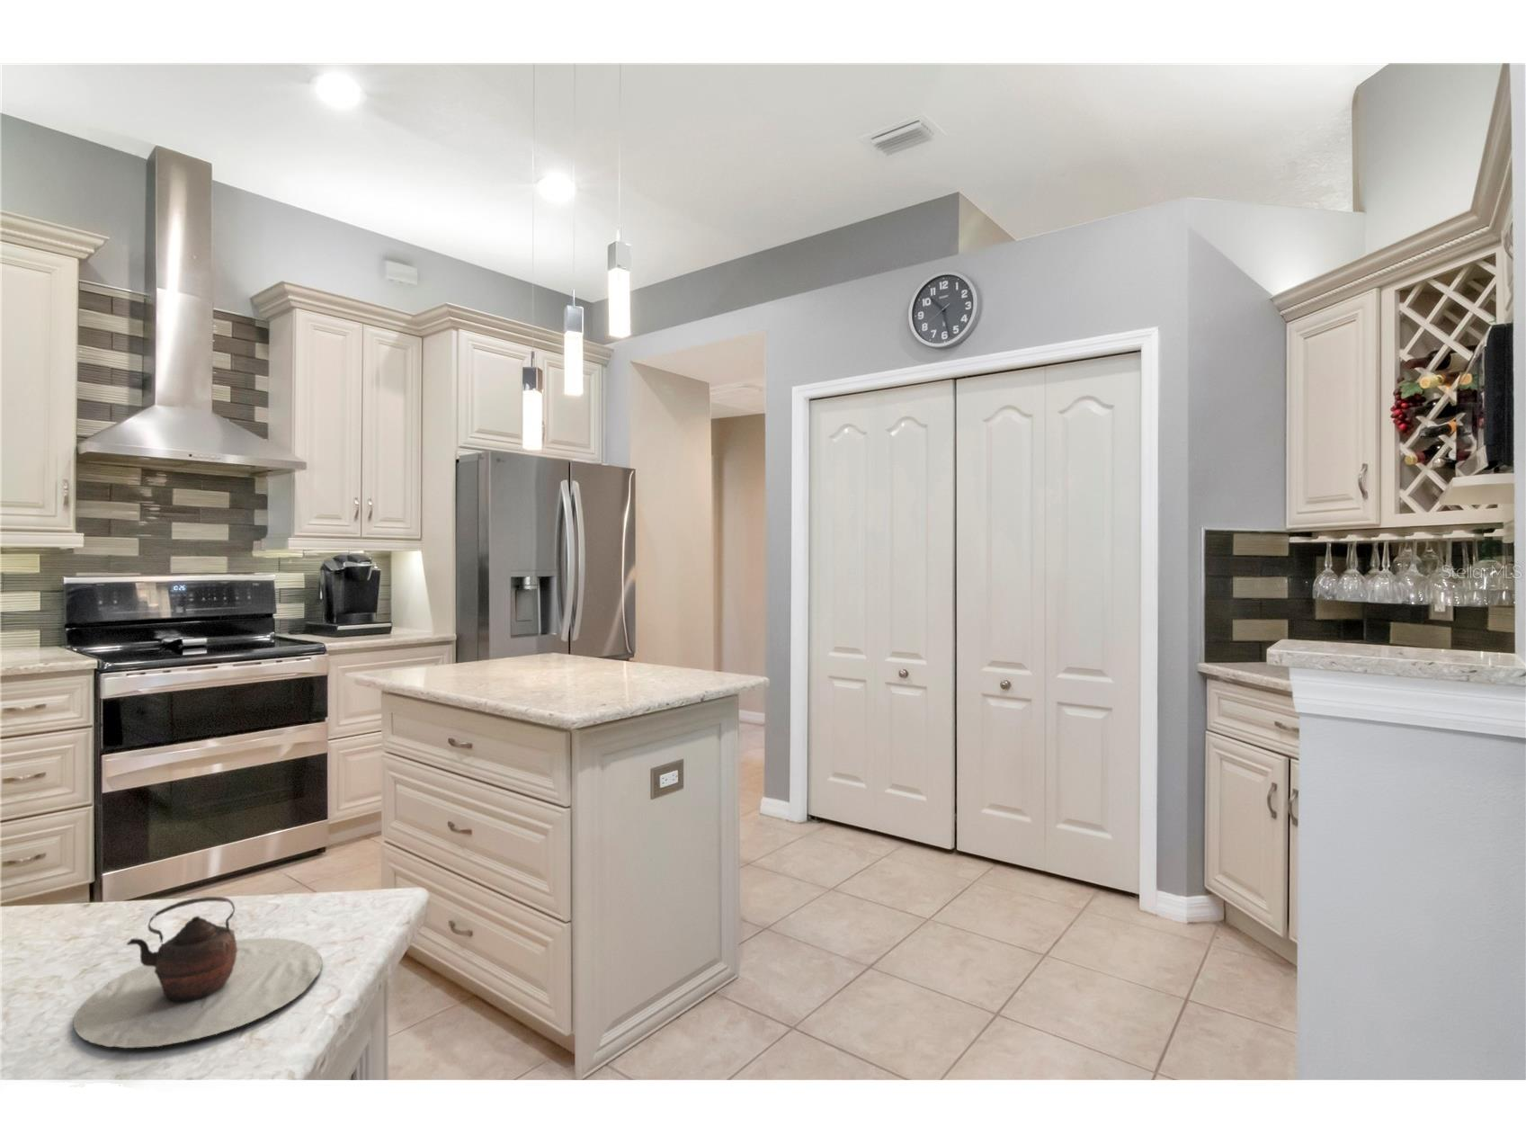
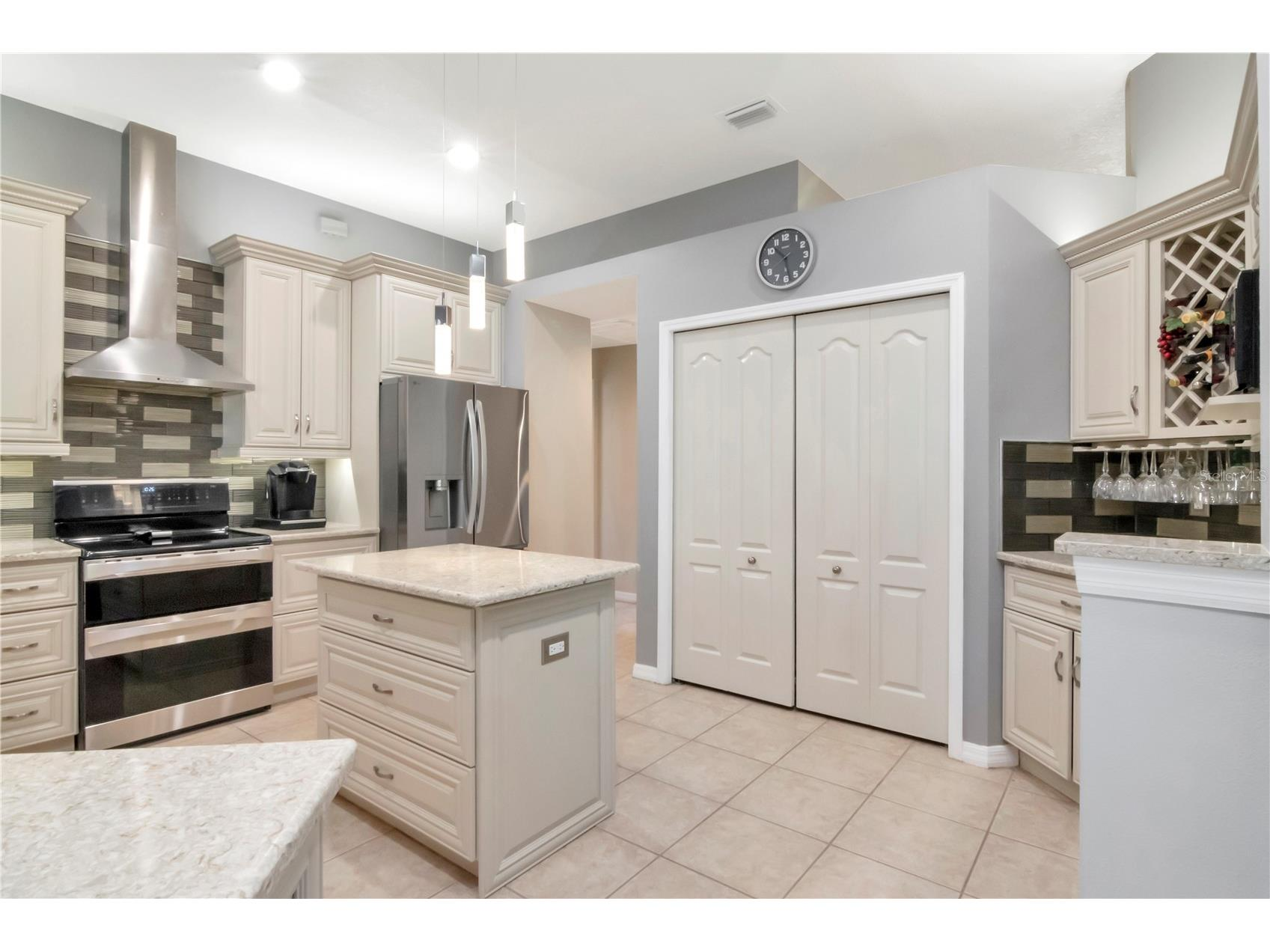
- teapot [73,895,323,1049]
